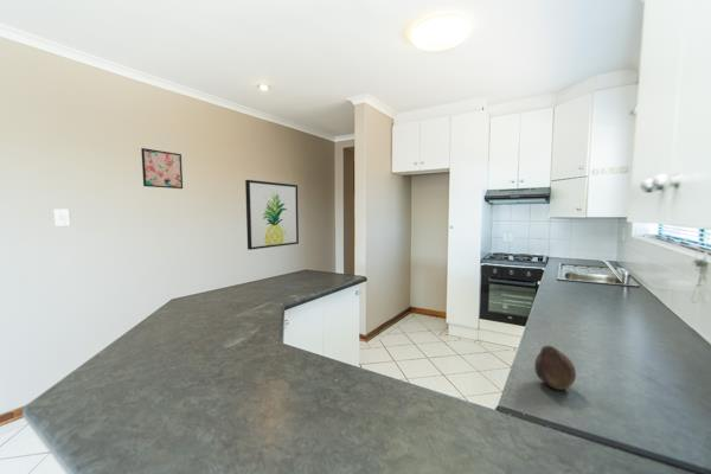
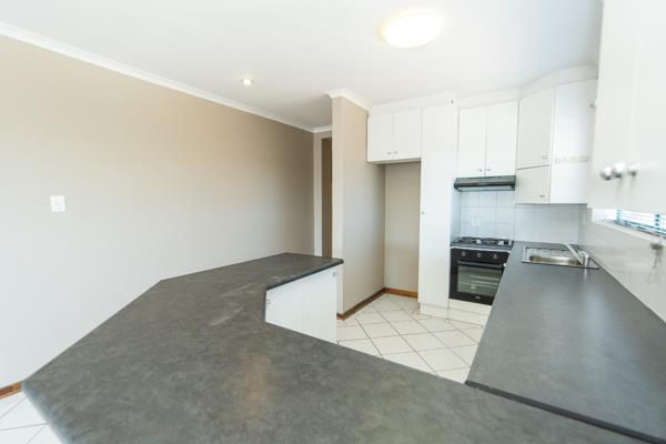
- fruit [533,345,577,391]
- wall art [244,179,300,251]
- wall art [140,147,184,190]
